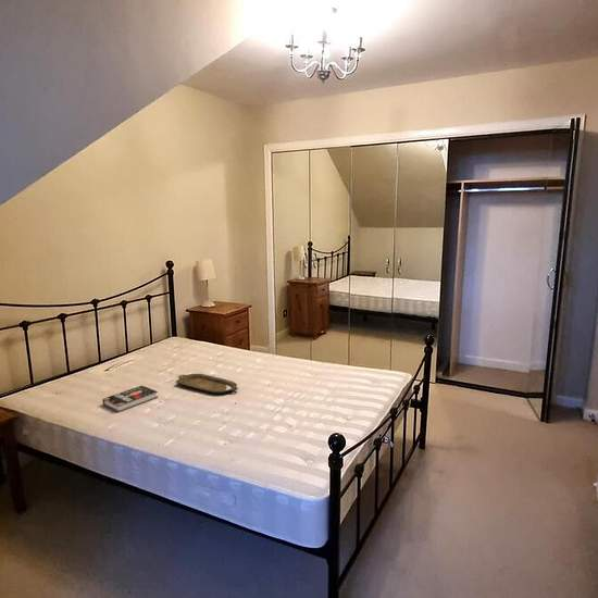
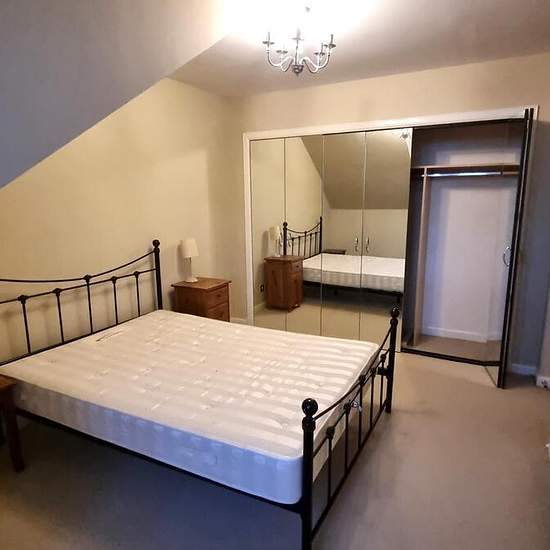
- book [101,385,159,413]
- serving tray [175,373,239,395]
